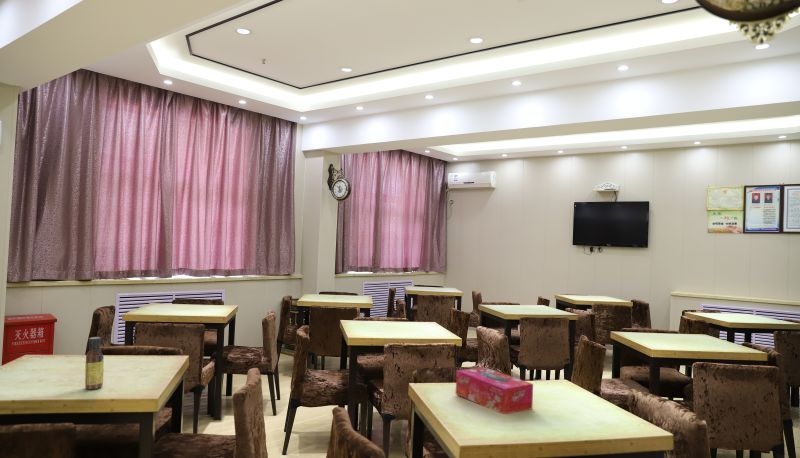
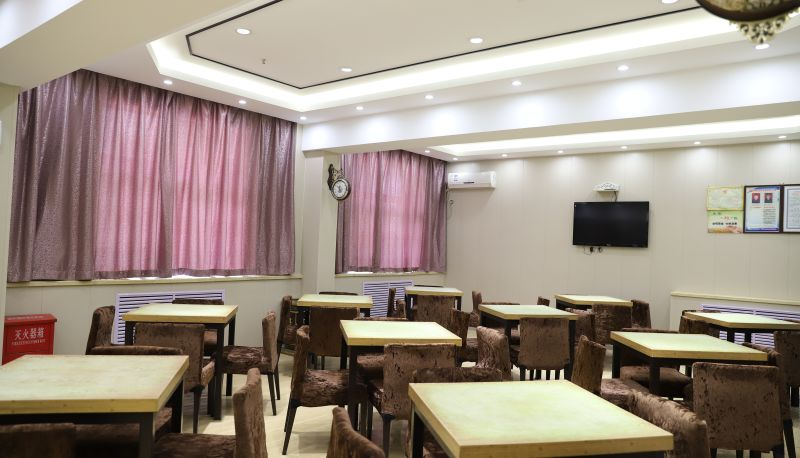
- sauce bottle [84,336,105,390]
- tissue box [455,366,534,415]
